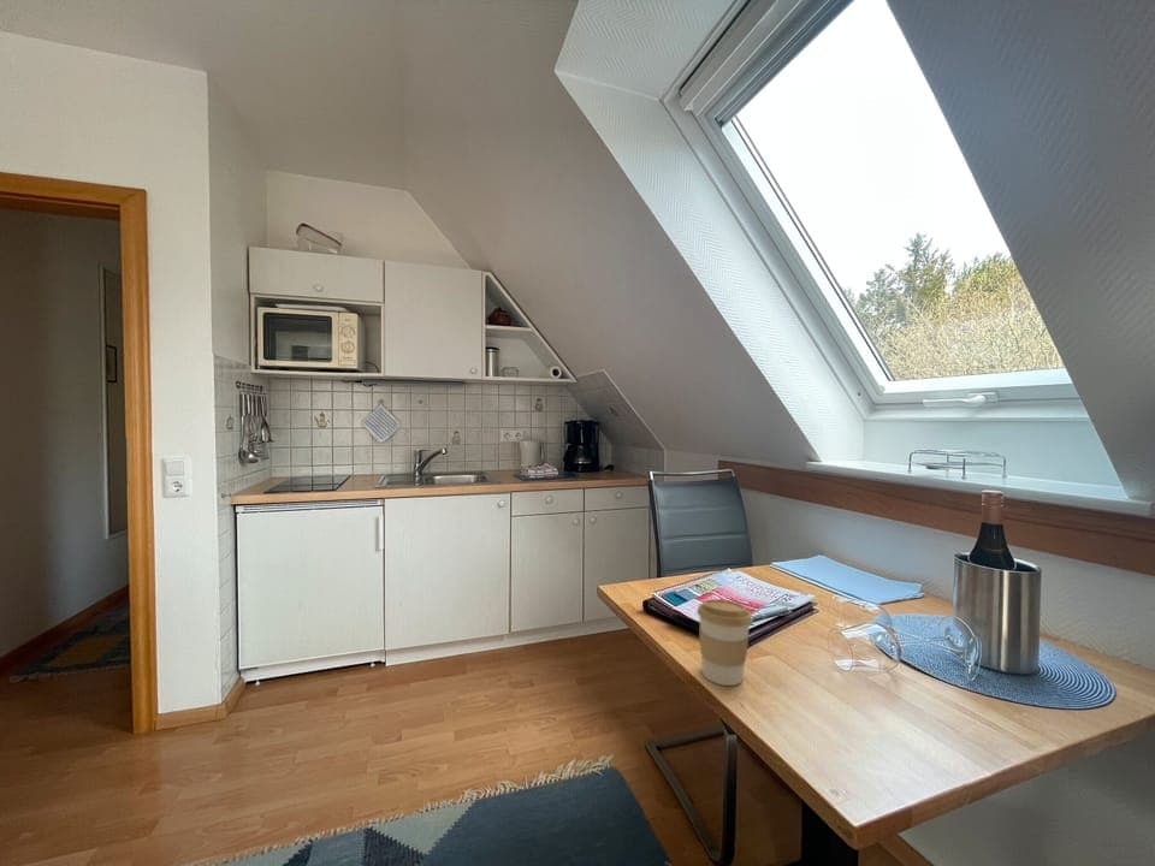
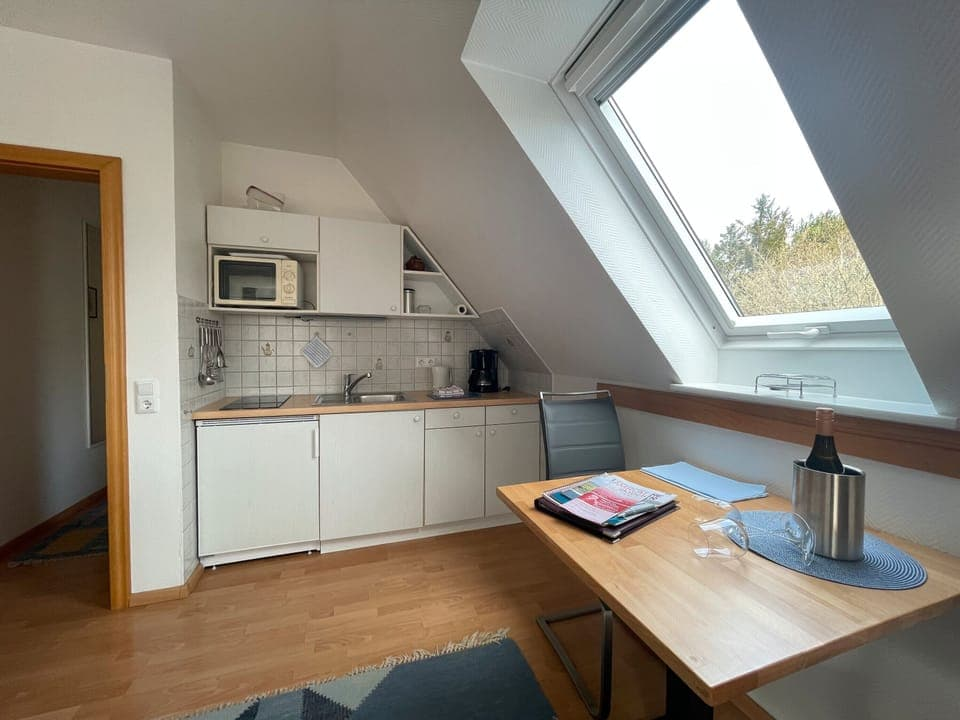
- coffee cup [695,598,753,687]
